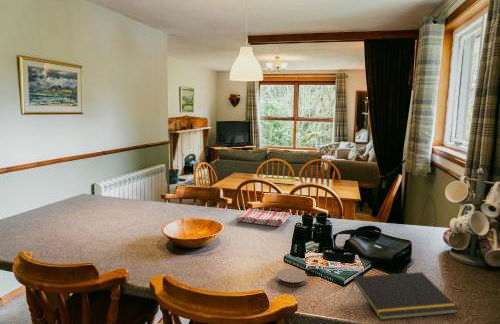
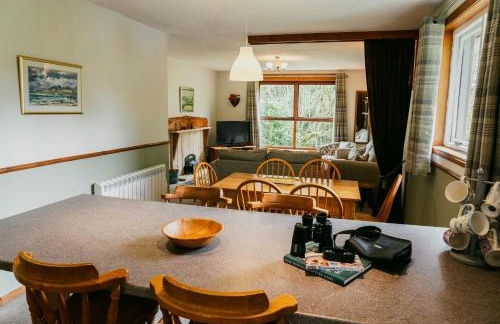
- coaster [275,268,308,287]
- notepad [350,271,460,321]
- dish towel [235,208,291,227]
